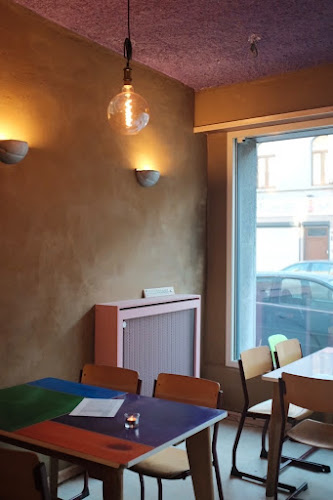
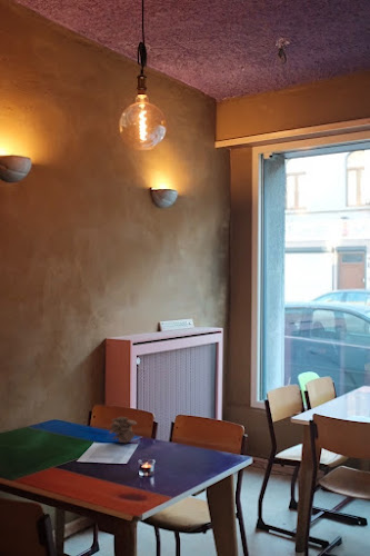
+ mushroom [108,416,138,445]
